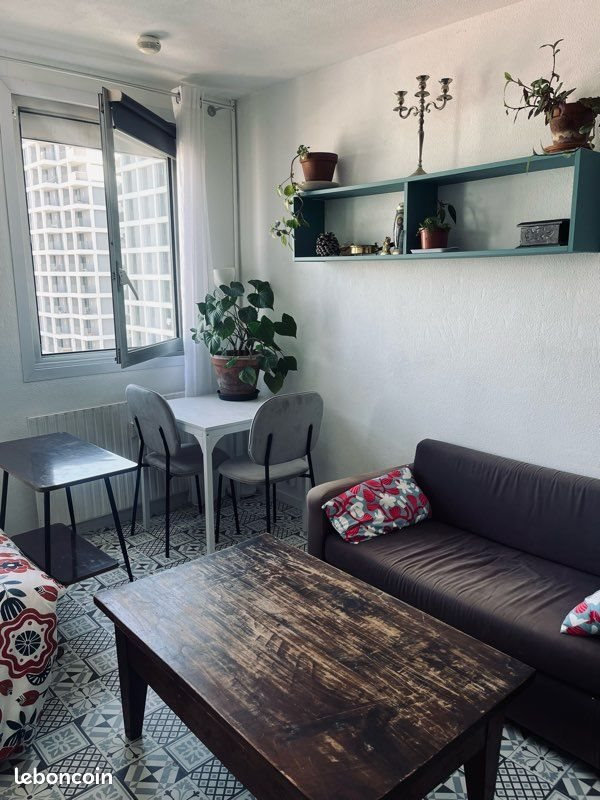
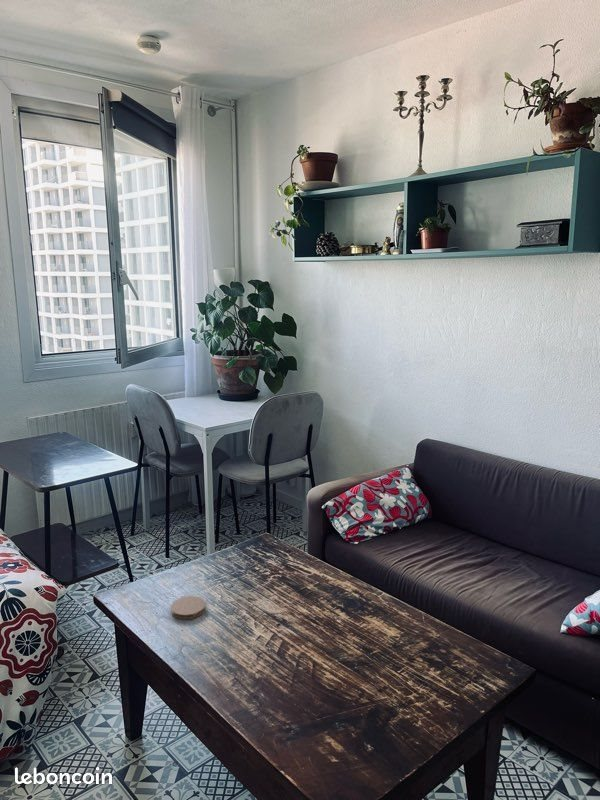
+ coaster [170,595,207,620]
